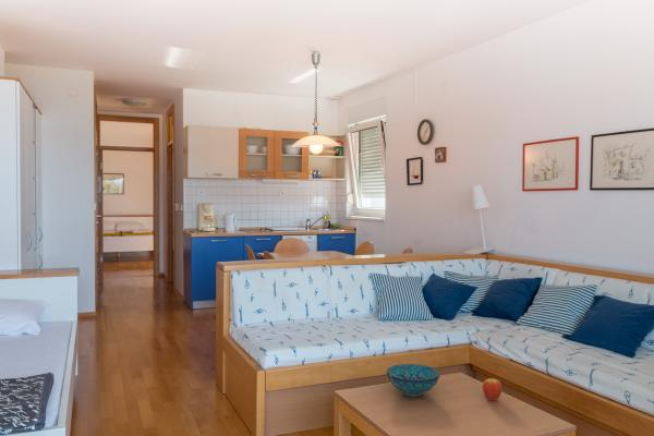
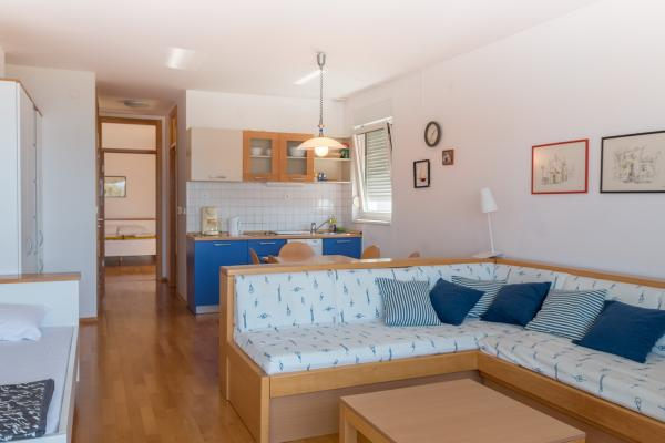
- fruit [482,377,504,402]
- decorative bowl [386,363,440,397]
